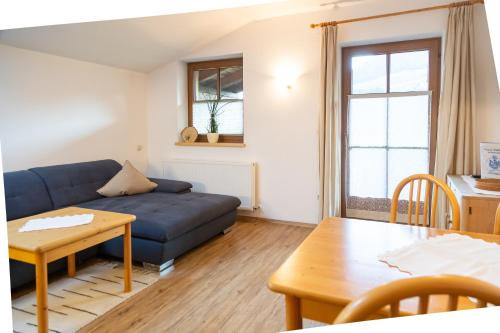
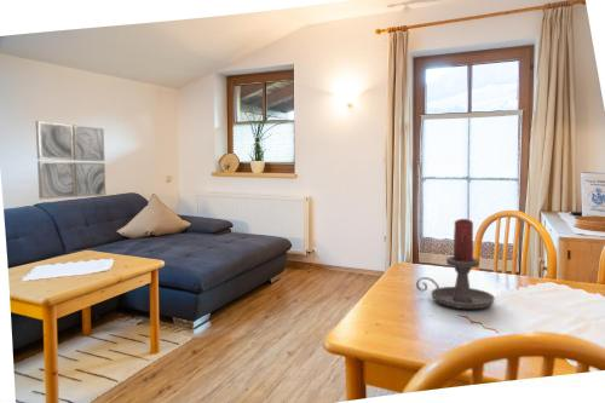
+ wall art [35,120,106,200]
+ candle holder [415,218,496,310]
